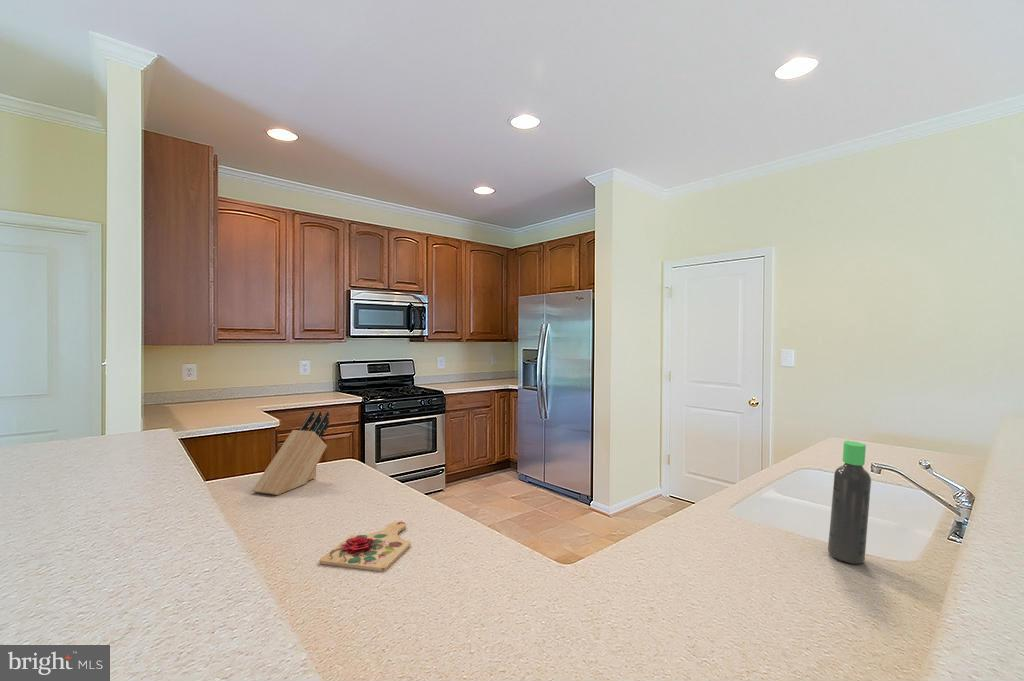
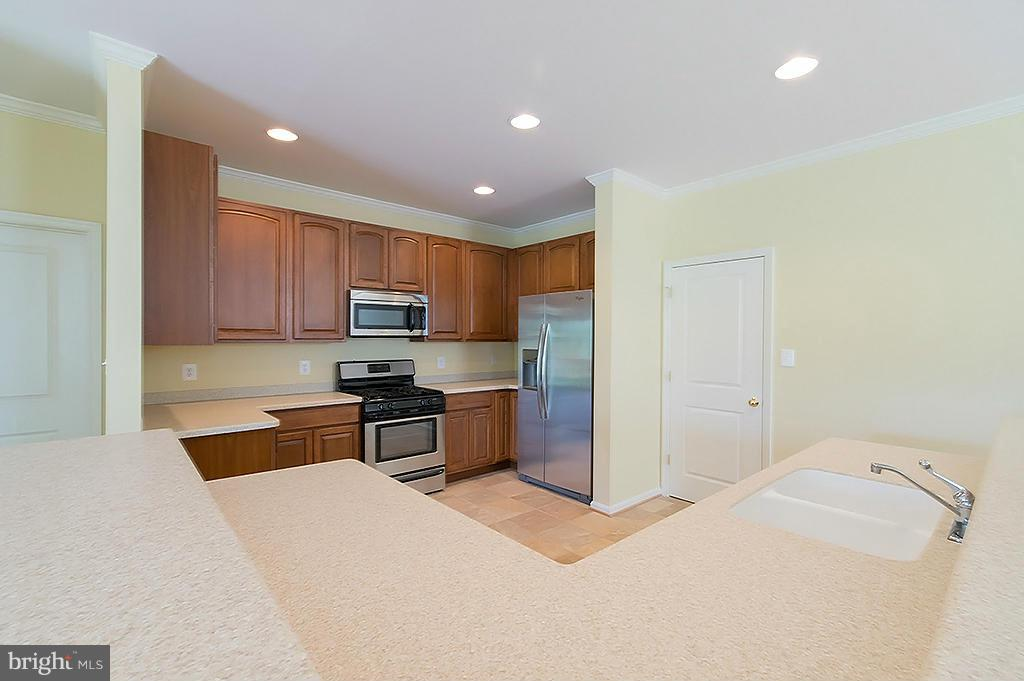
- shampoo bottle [827,440,872,565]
- knife block [251,411,330,496]
- cutting board [319,521,412,572]
